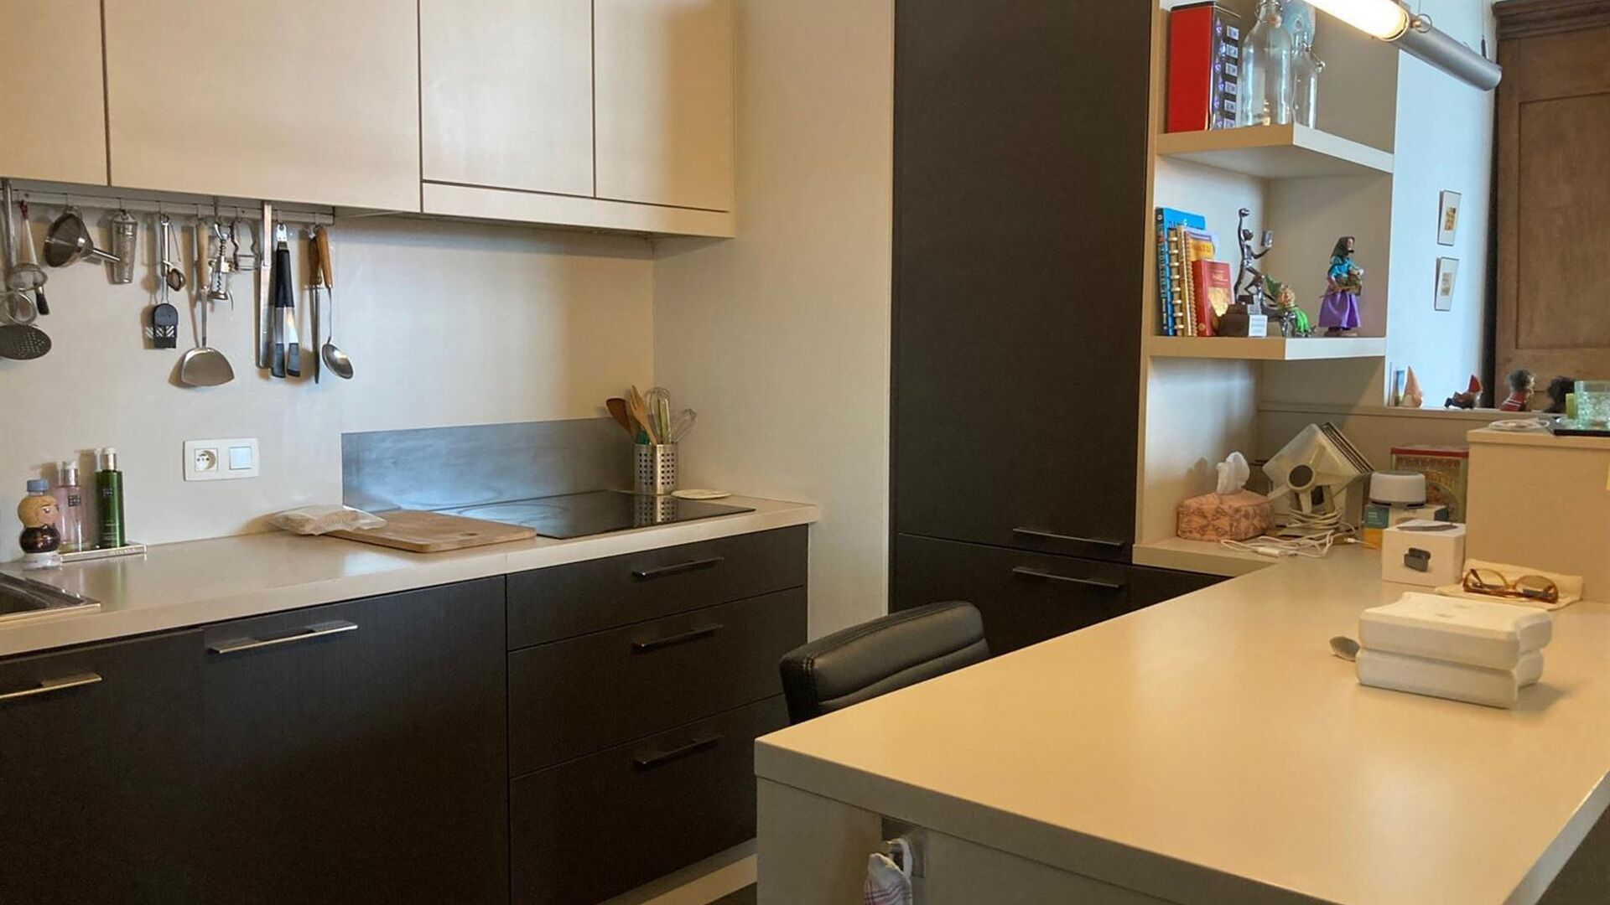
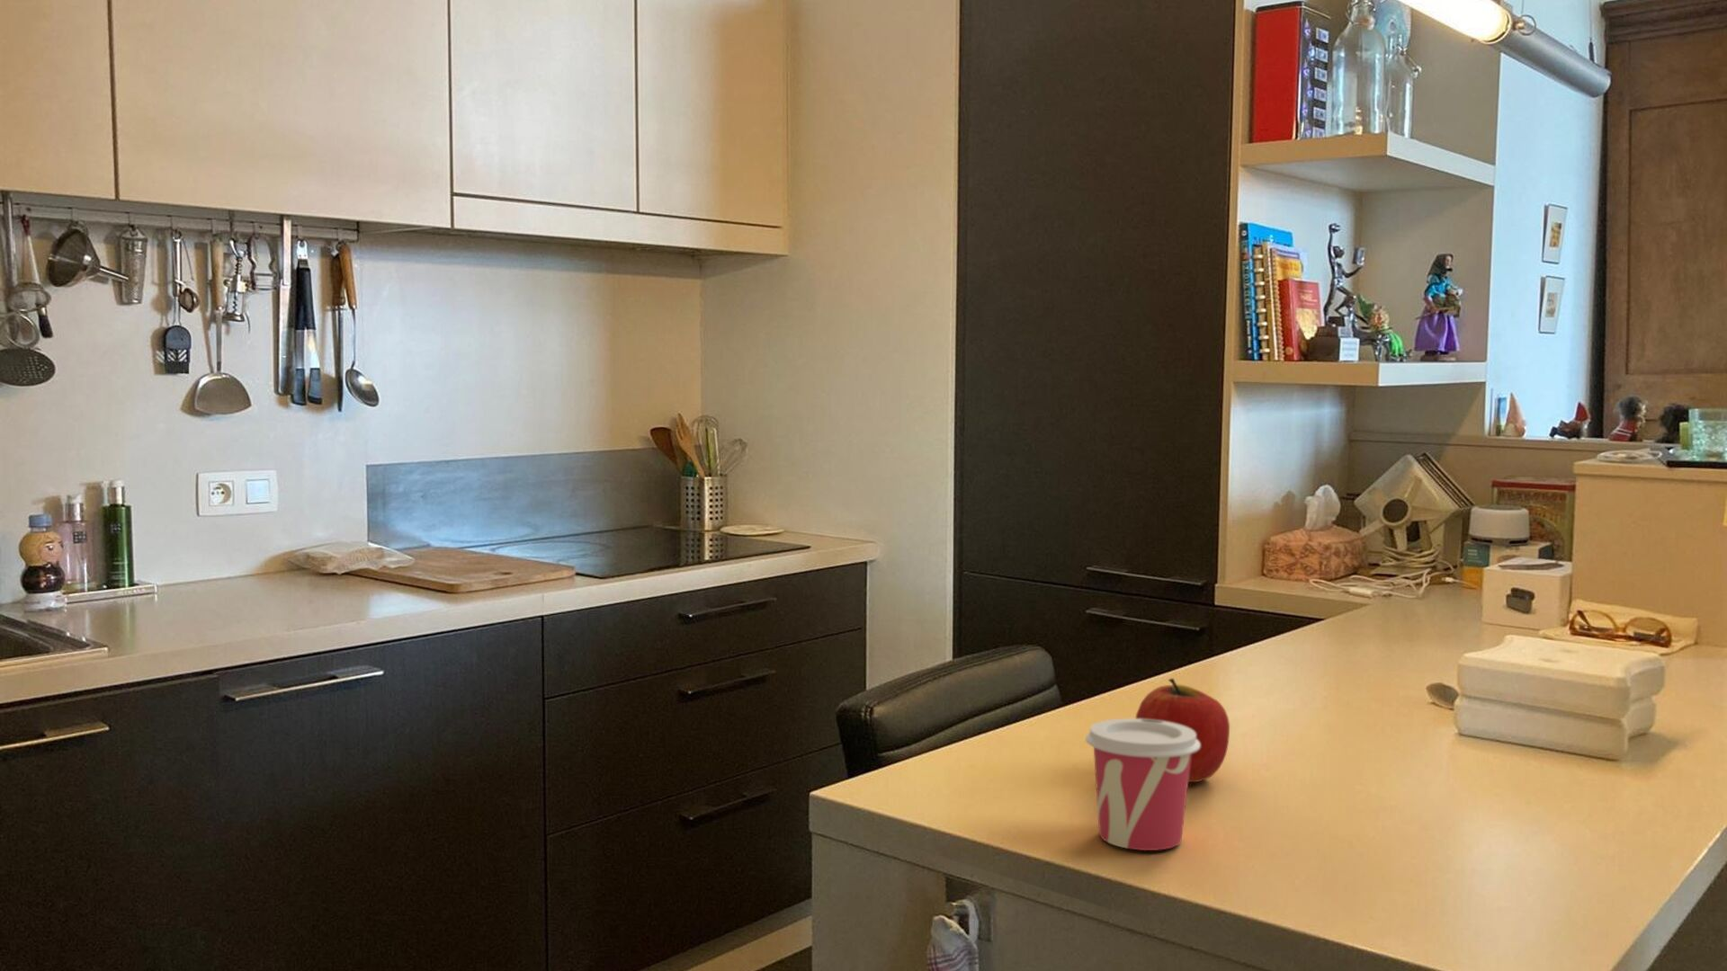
+ cup [1085,717,1200,851]
+ apple [1134,677,1230,784]
